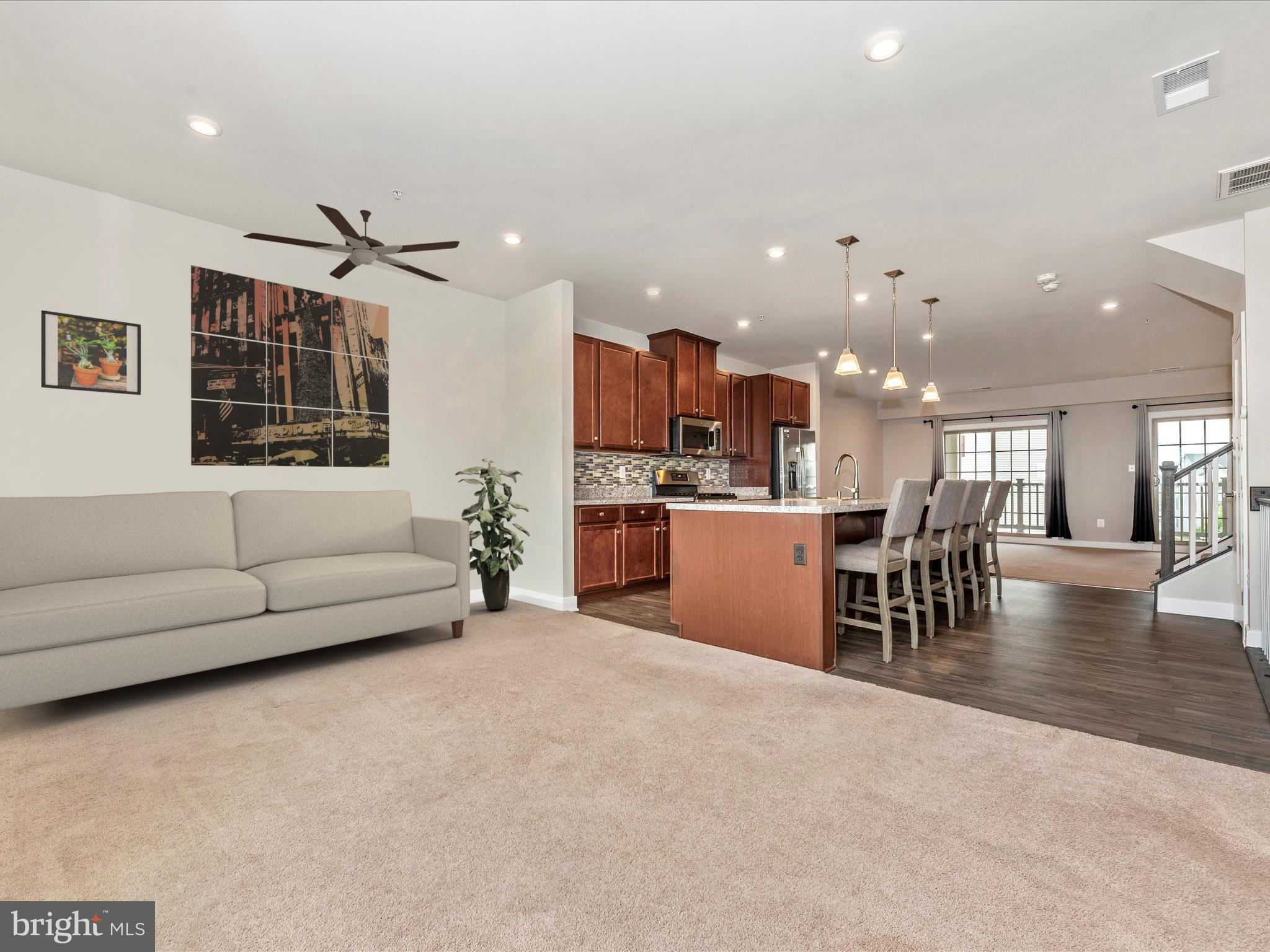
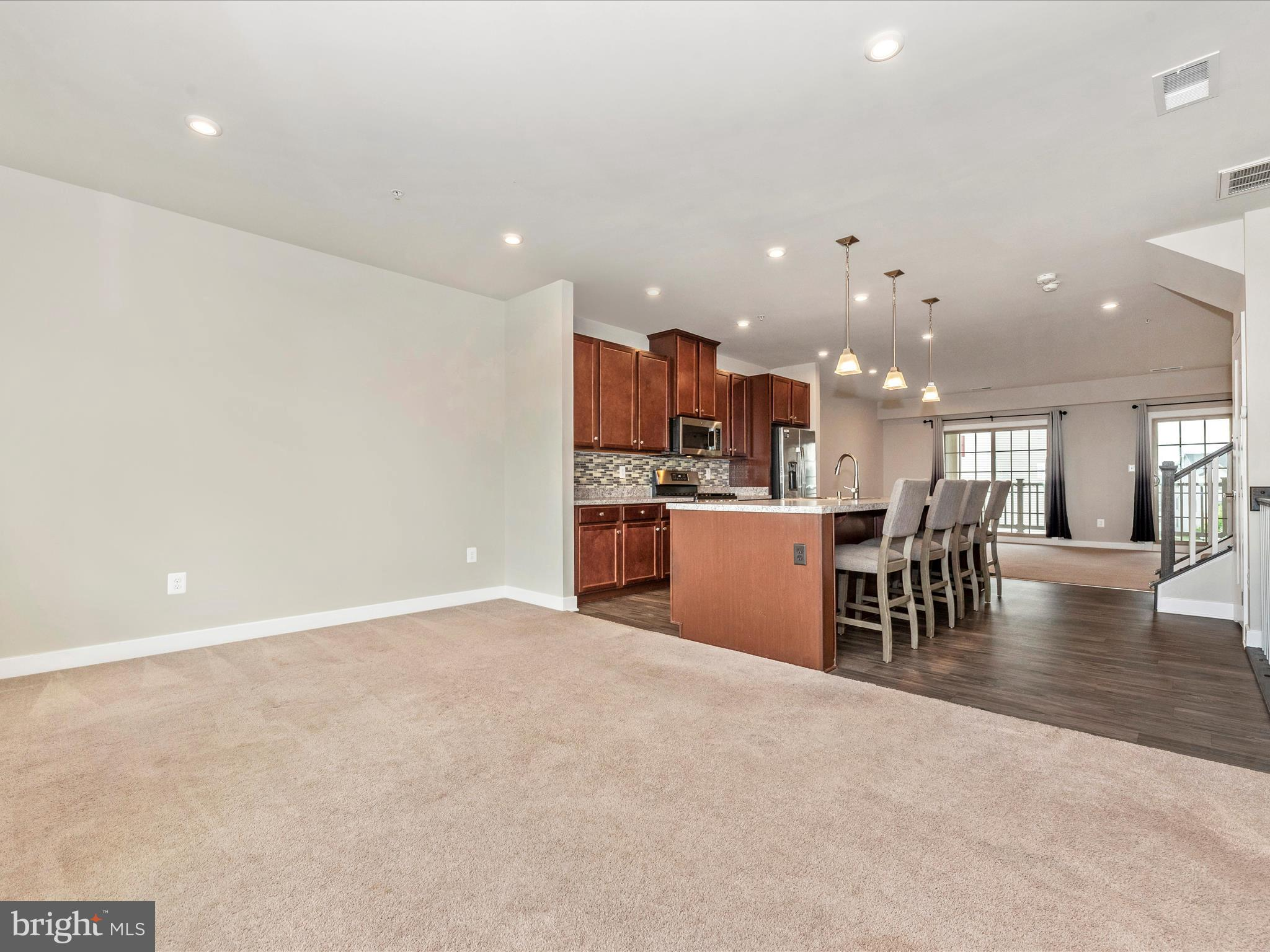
- wall art [190,265,390,468]
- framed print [41,310,141,395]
- ceiling fan [242,203,460,282]
- sofa [0,490,471,712]
- indoor plant [455,458,531,610]
